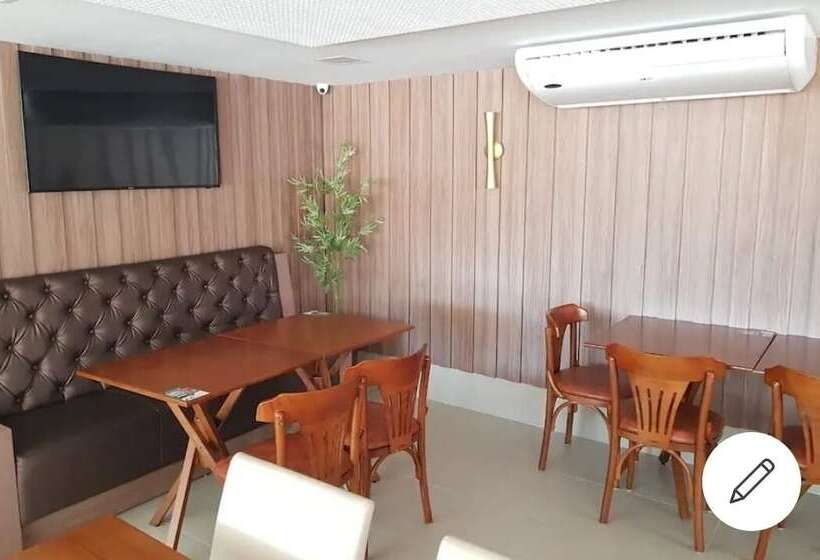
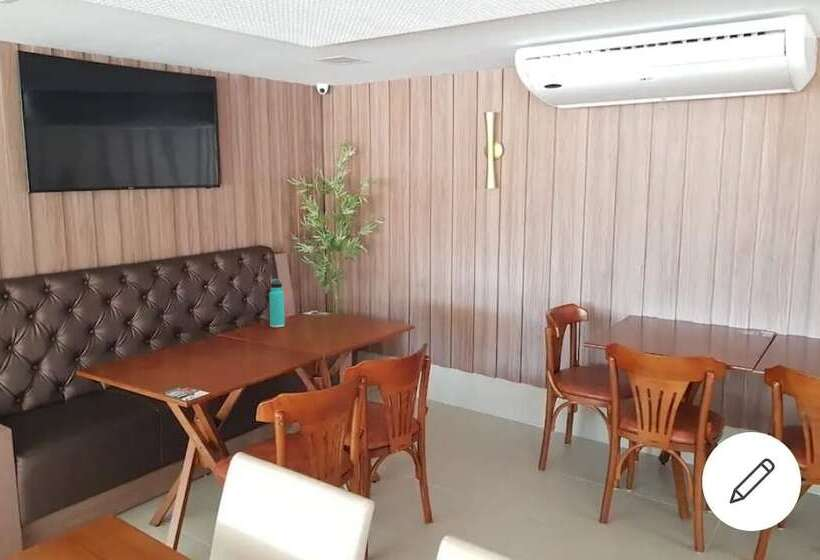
+ thermos bottle [268,278,286,328]
